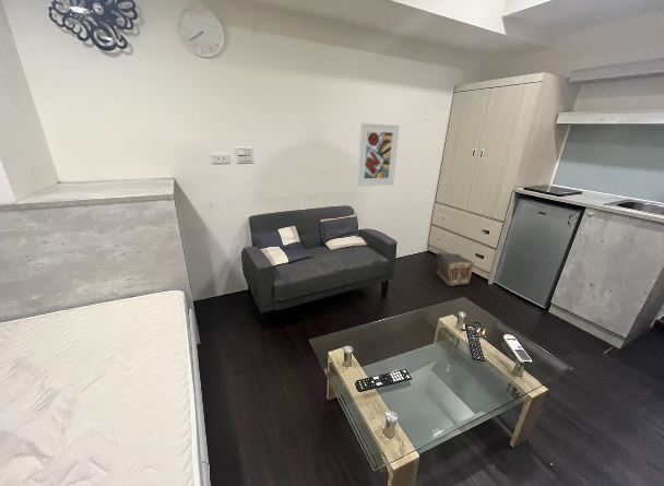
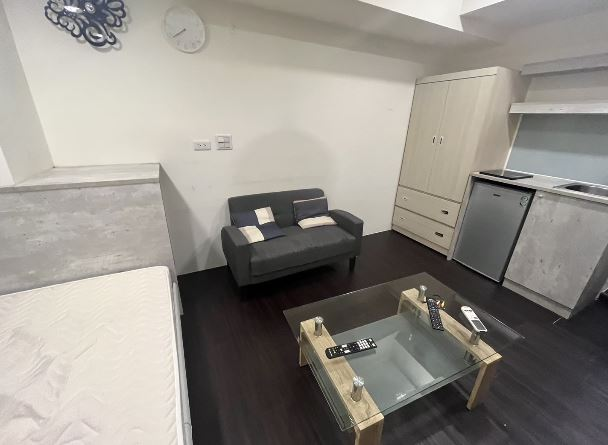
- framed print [356,121,401,187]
- pouch [435,251,475,287]
